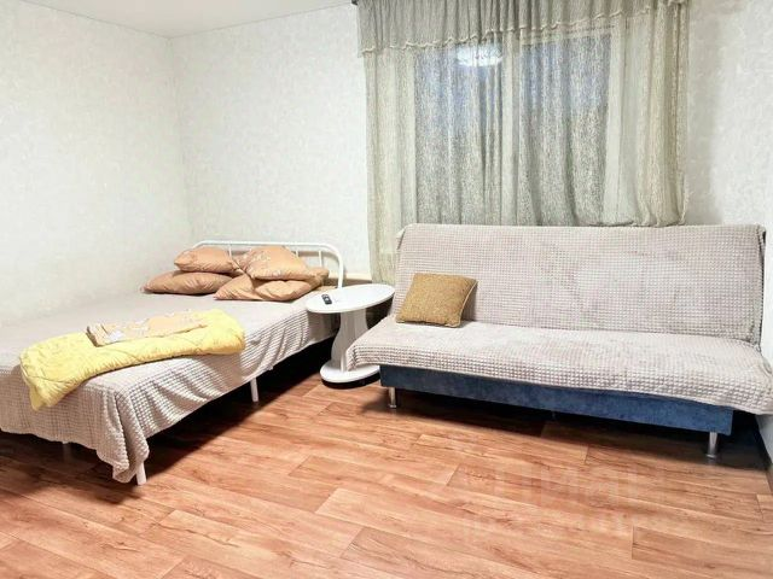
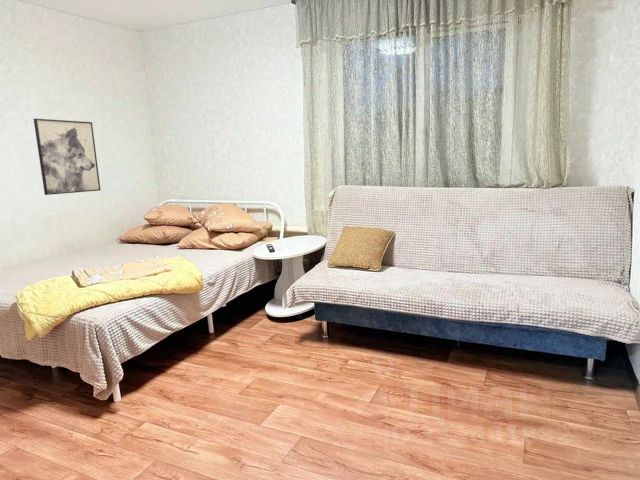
+ wall art [33,118,102,196]
